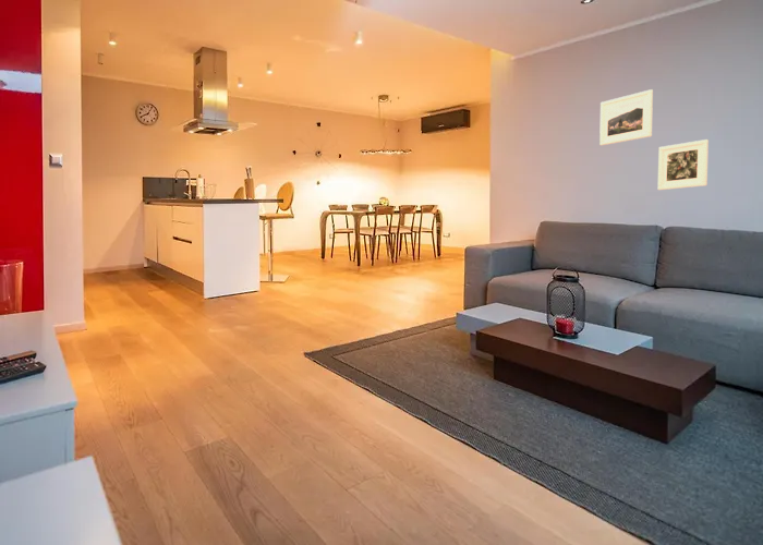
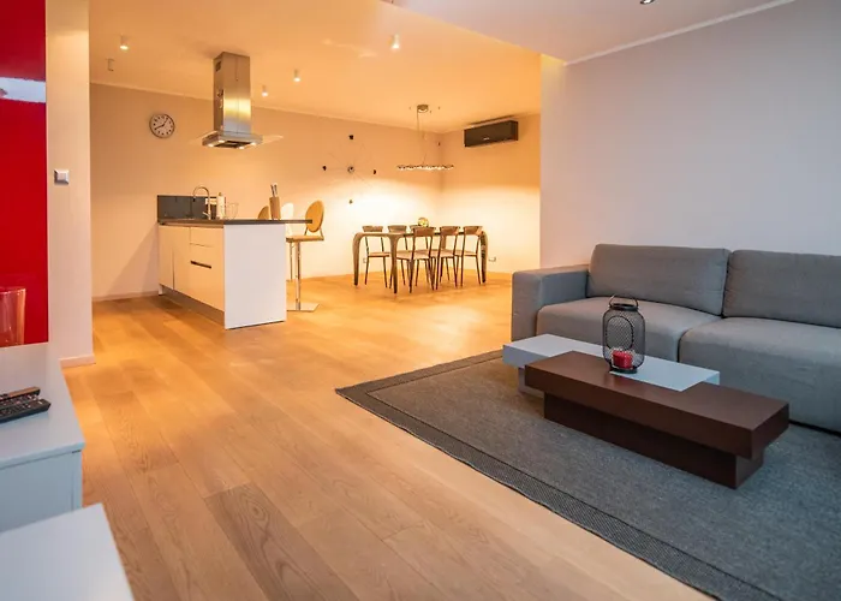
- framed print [657,138,710,191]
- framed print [598,88,654,146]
